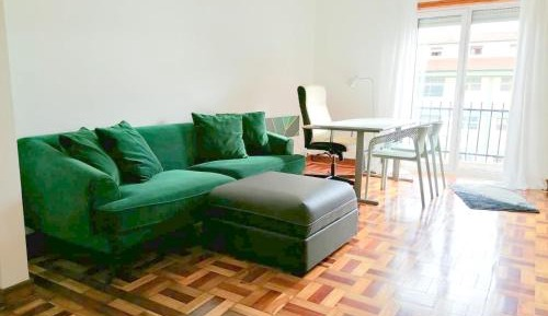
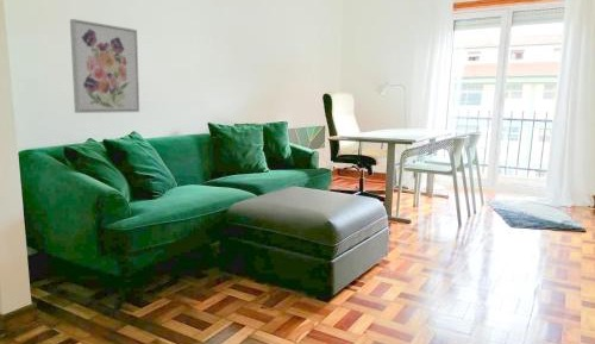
+ wall art [69,18,140,114]
